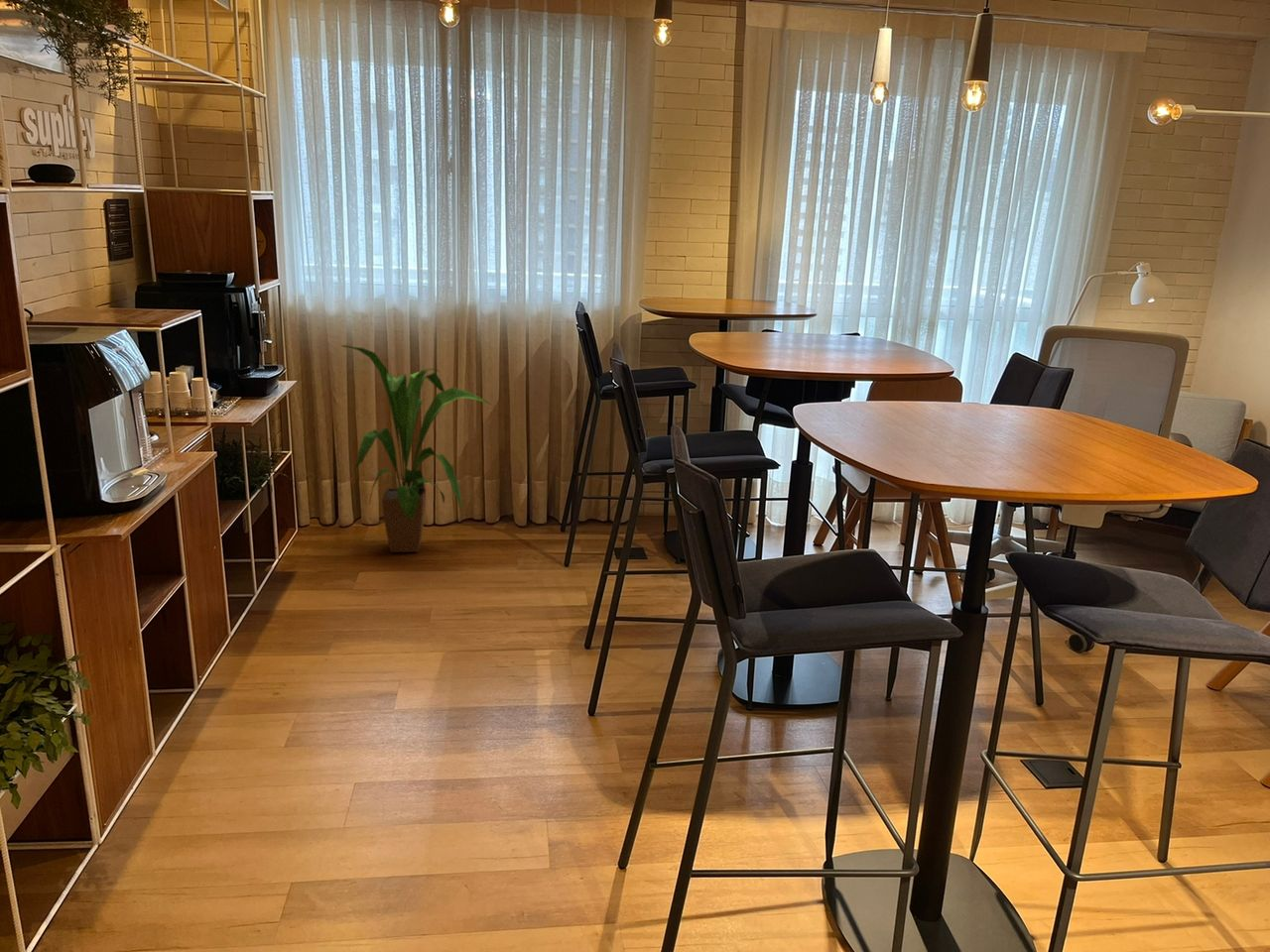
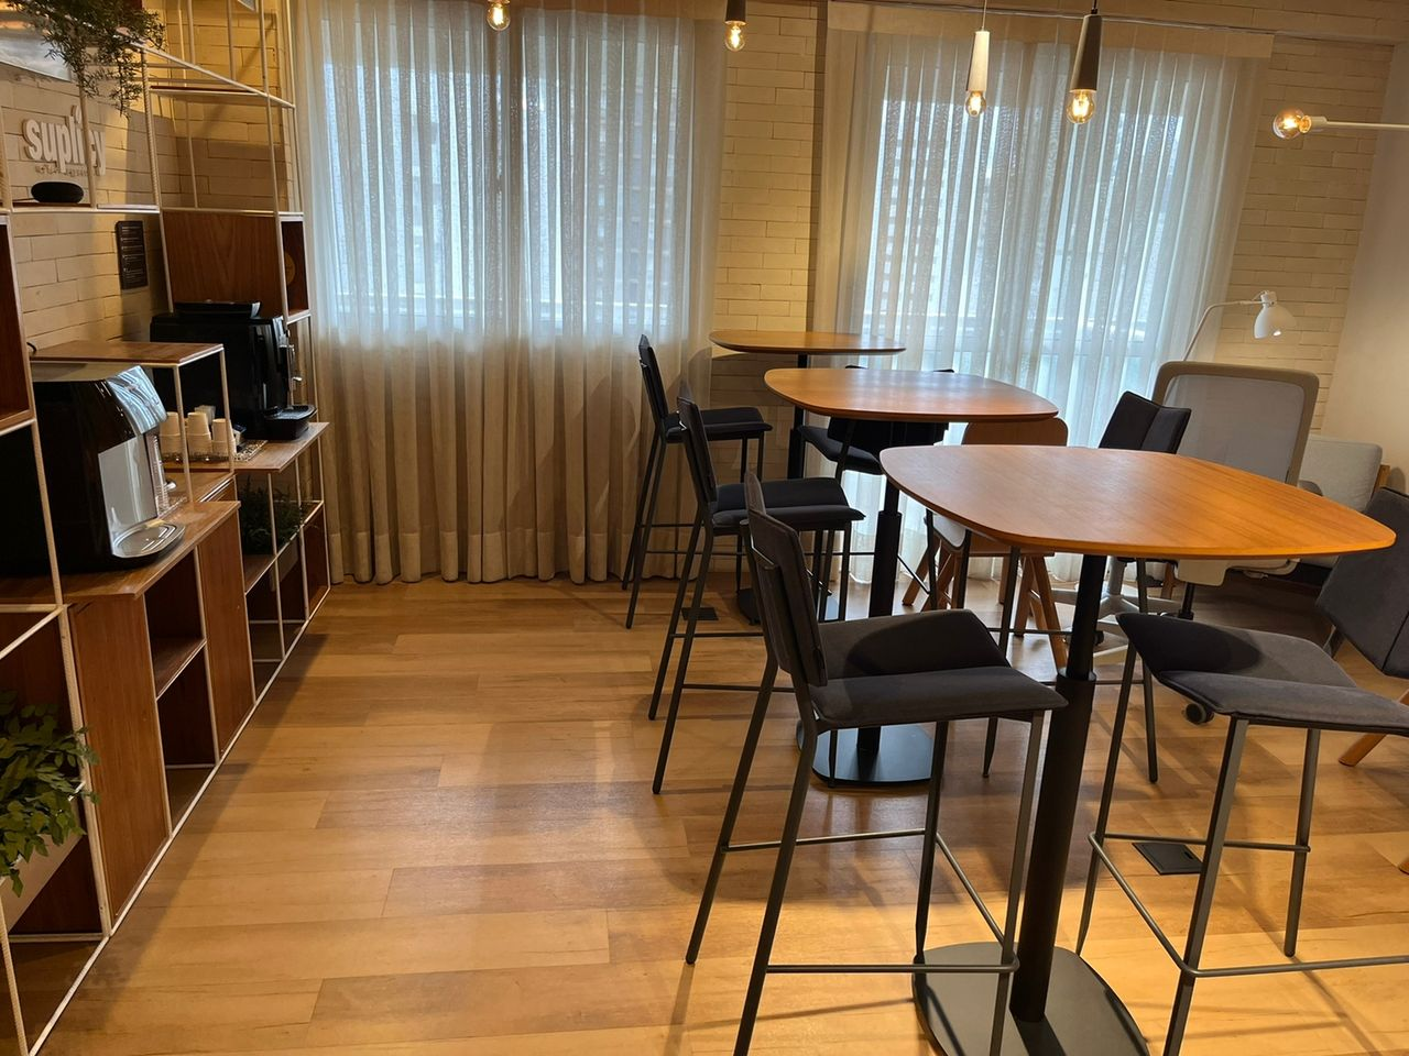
- house plant [341,344,492,553]
